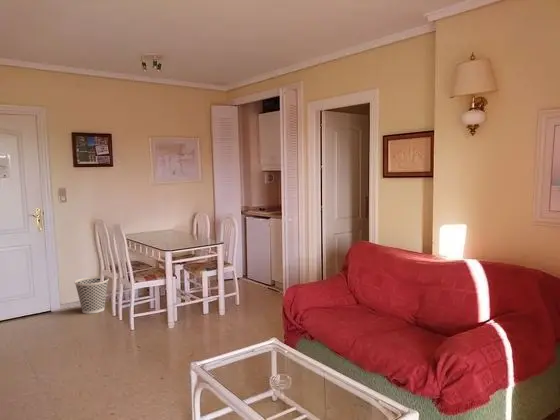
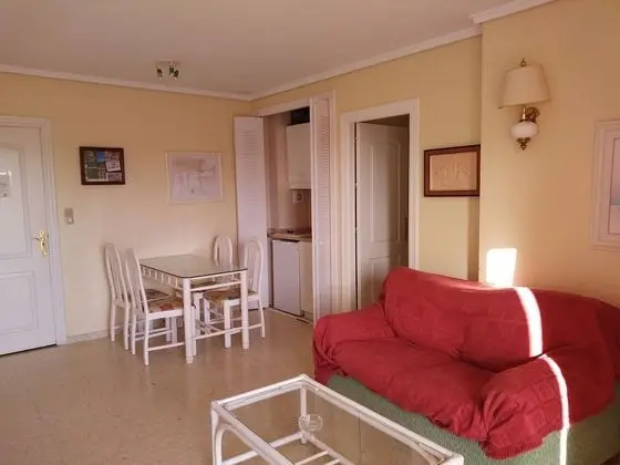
- wastebasket [73,275,110,315]
